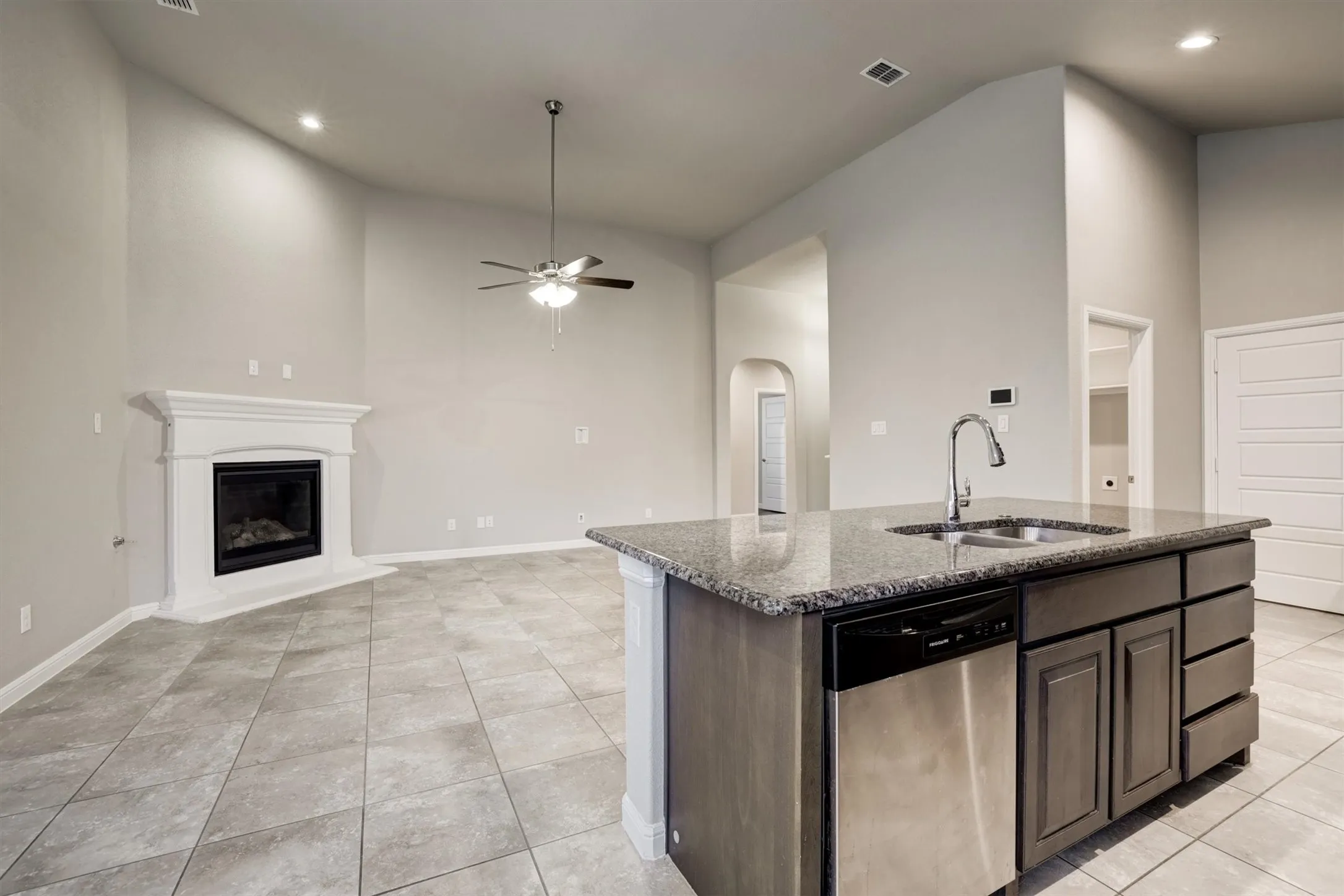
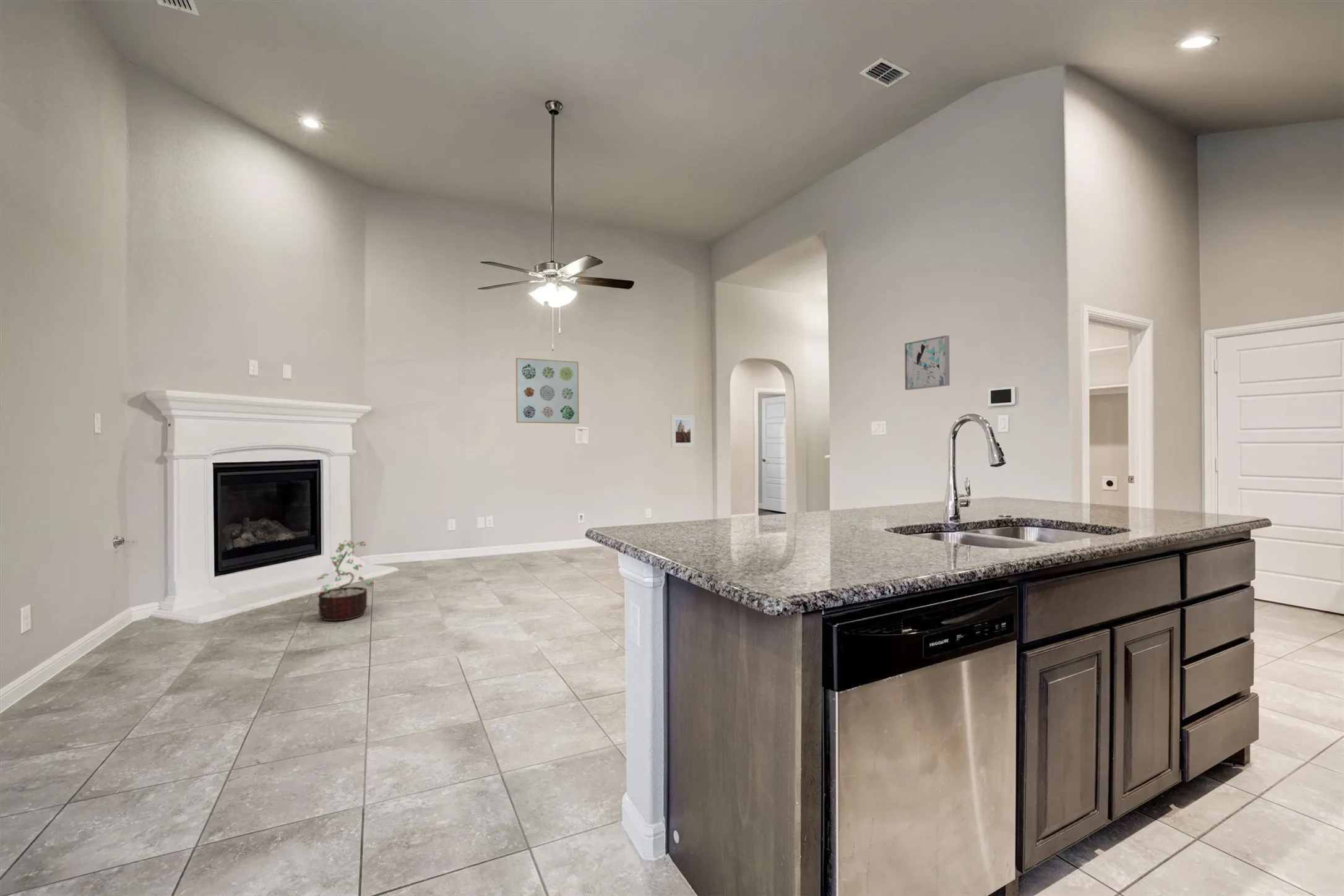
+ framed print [670,414,696,449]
+ decorative plant [316,539,375,622]
+ wall art [515,357,580,424]
+ wall art [904,335,950,390]
